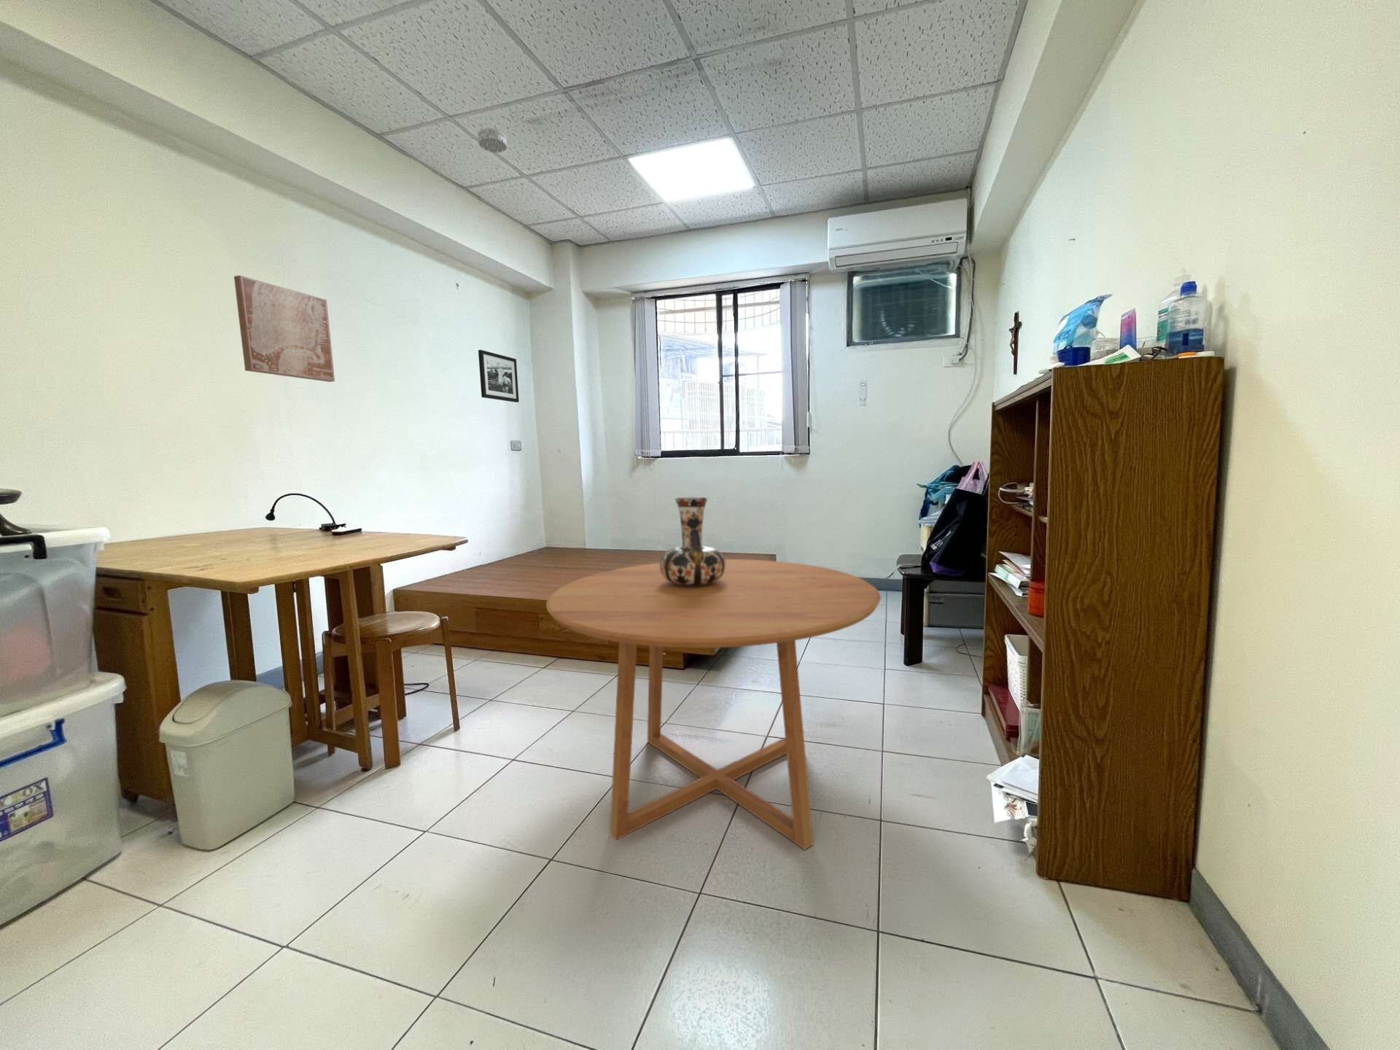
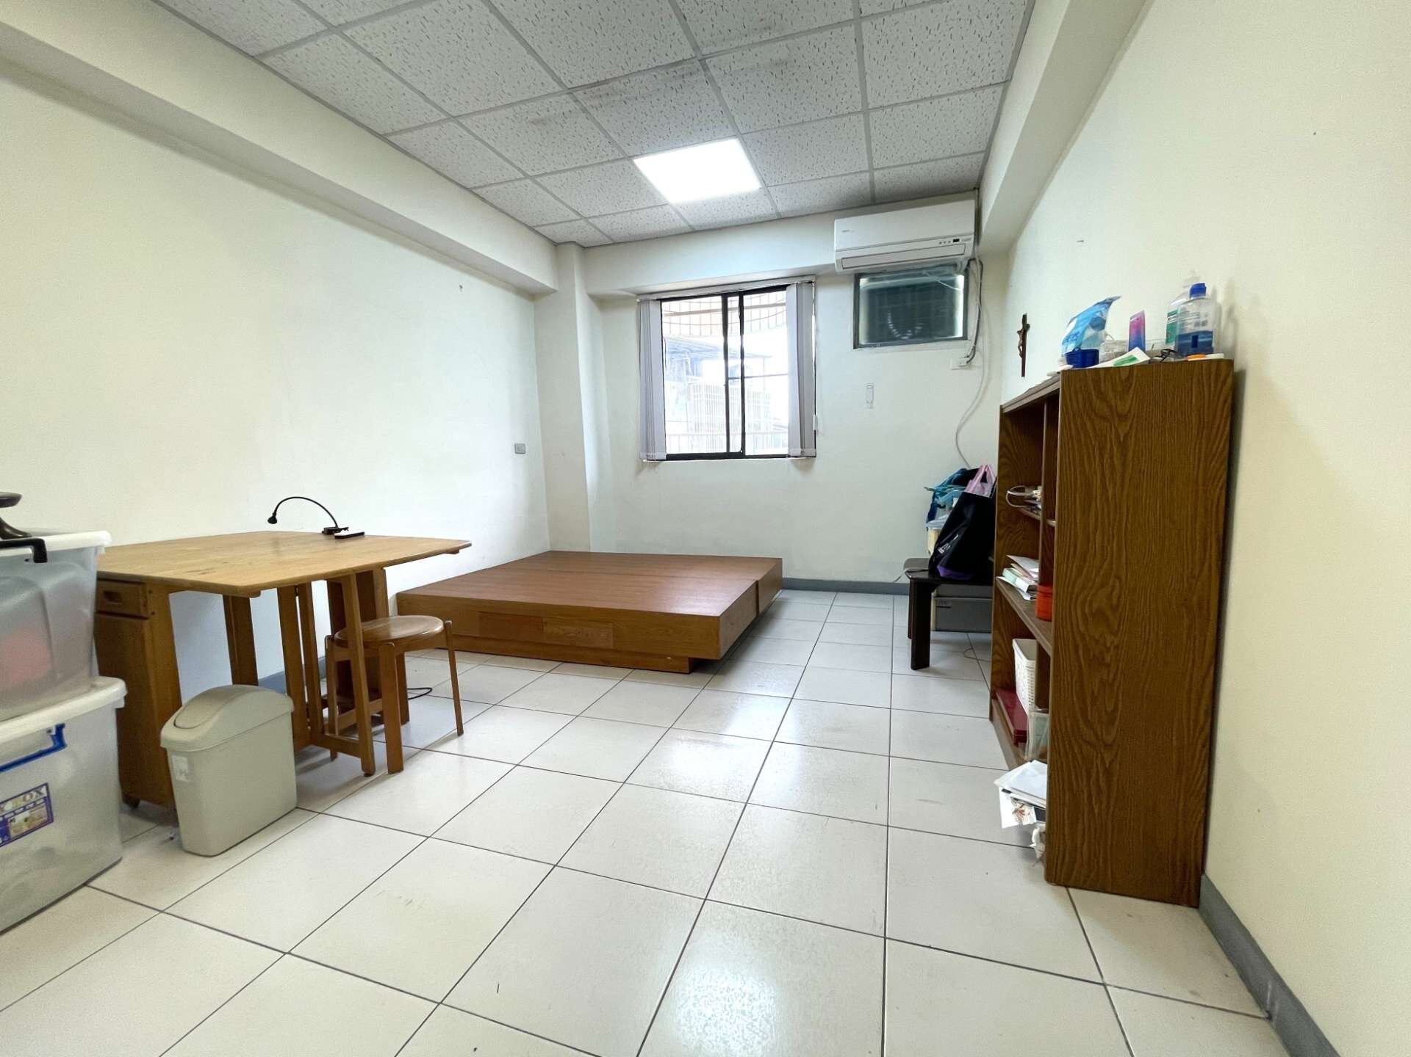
- picture frame [477,350,520,404]
- smoke detector [477,127,507,153]
- wall art [234,275,335,383]
- decorative vase [659,496,725,587]
- dining table [546,558,882,851]
